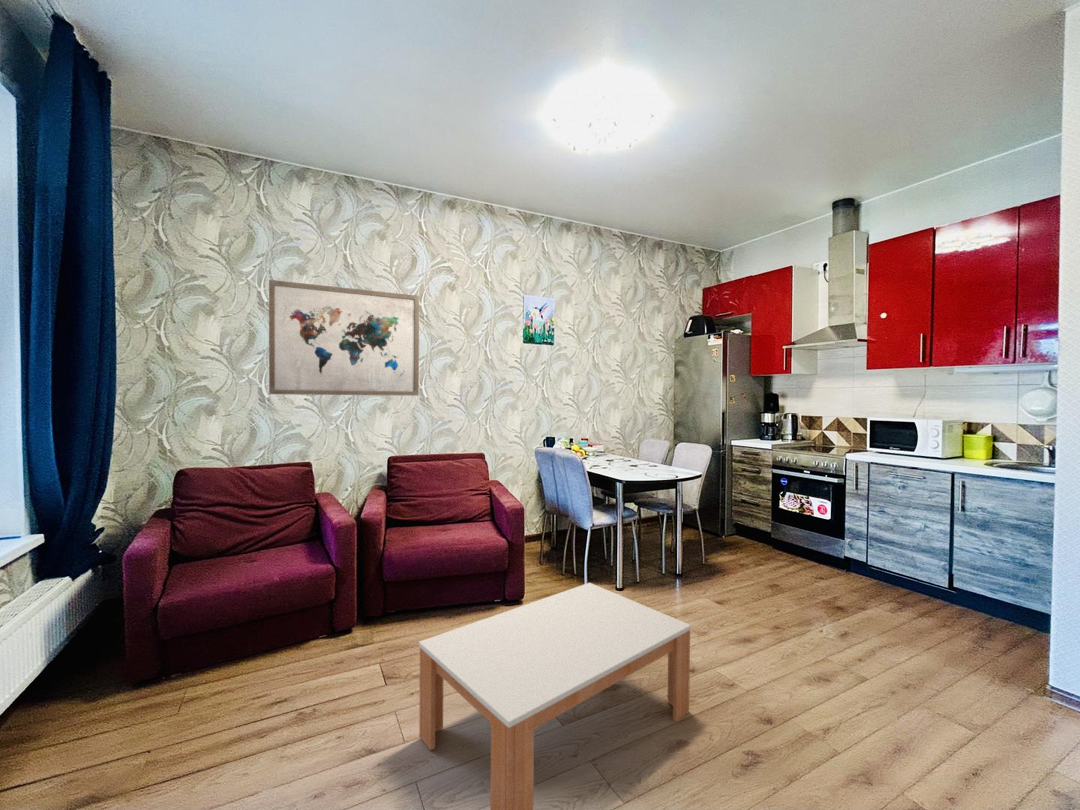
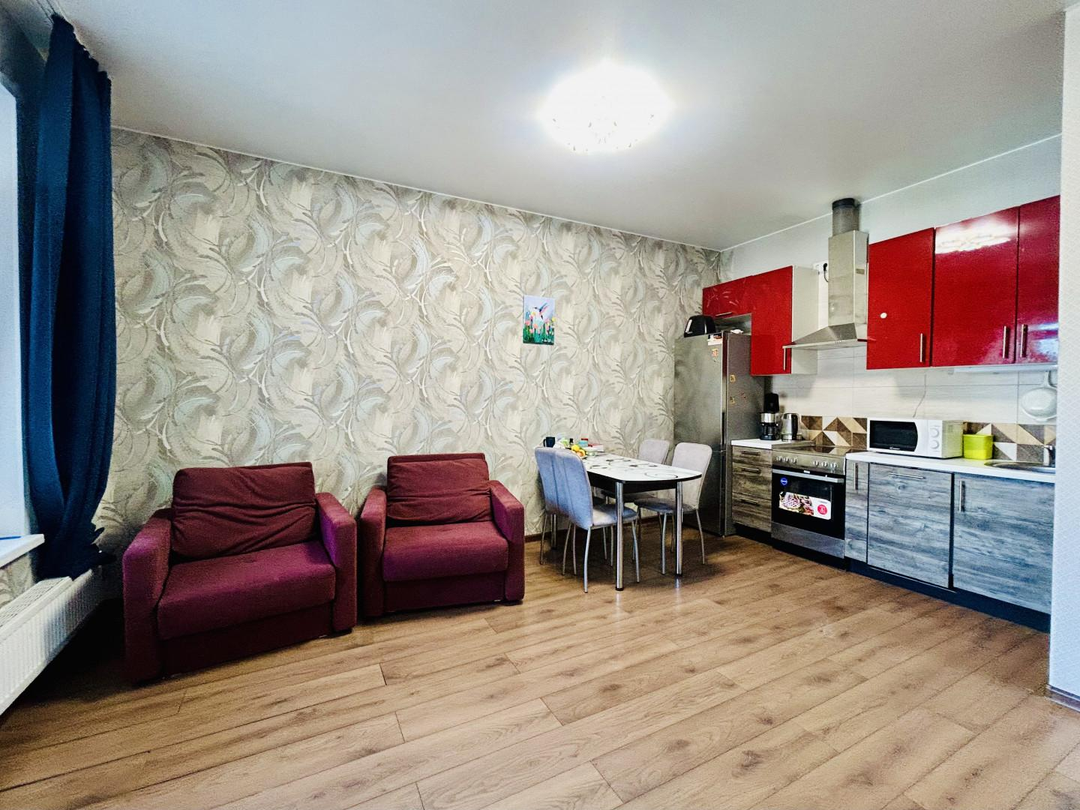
- coffee table [418,582,692,810]
- wall art [268,279,420,397]
